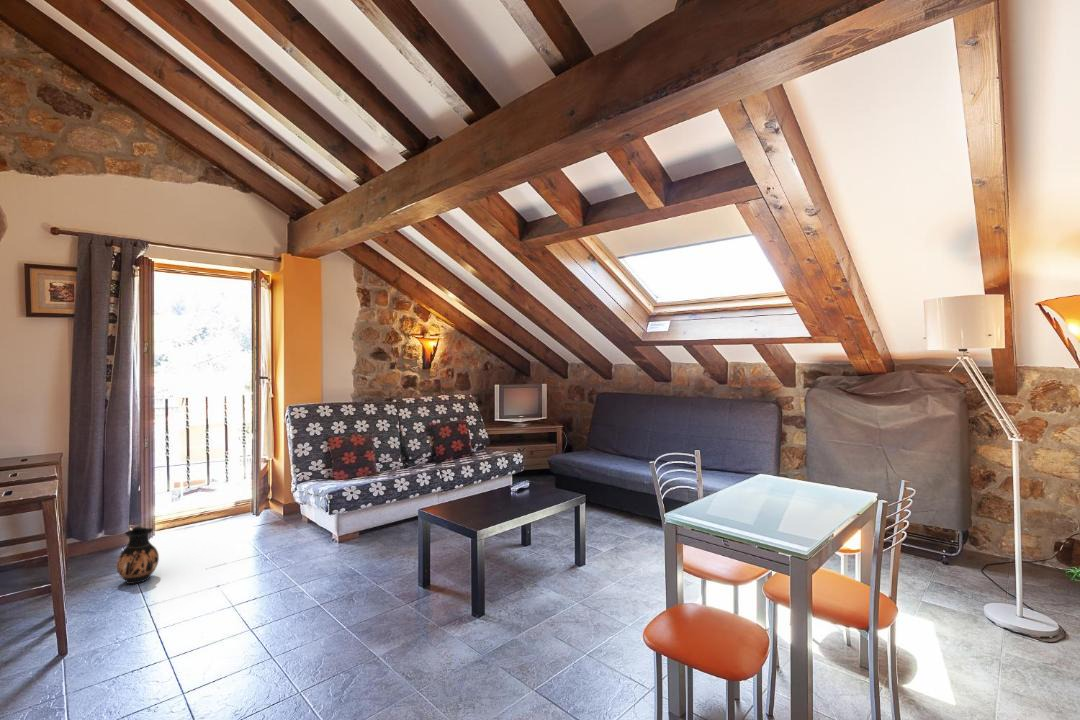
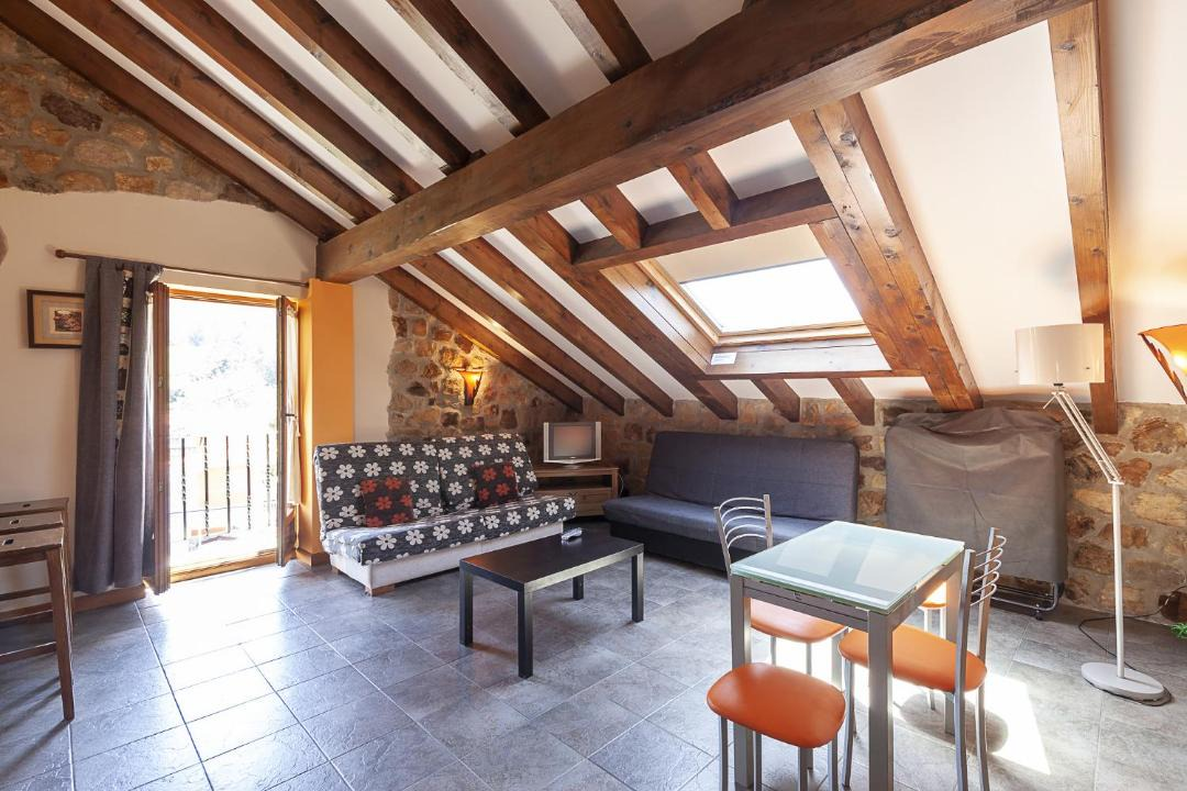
- ceramic jug [116,525,160,585]
